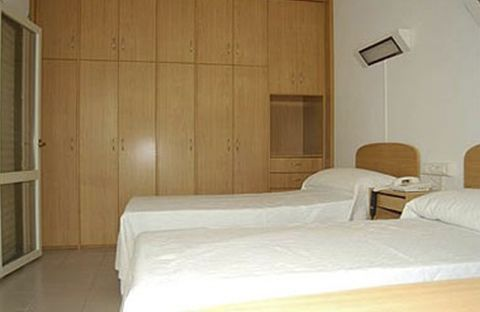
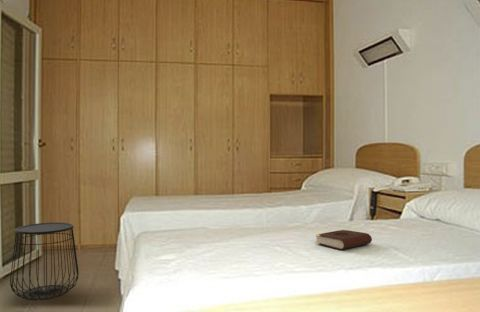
+ side table [9,222,80,301]
+ book [314,229,373,251]
